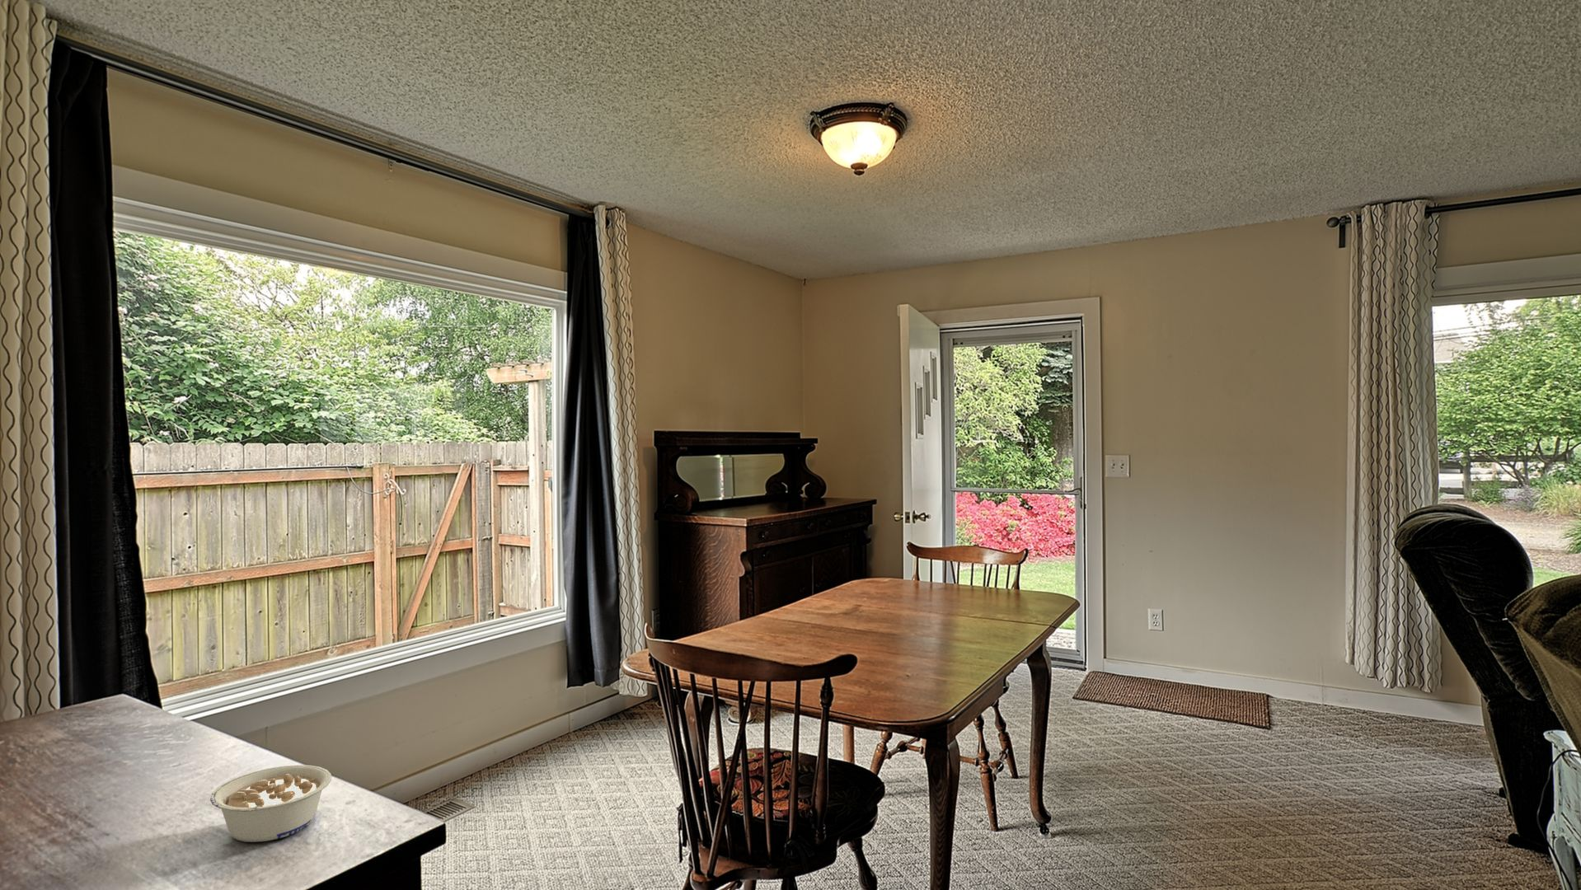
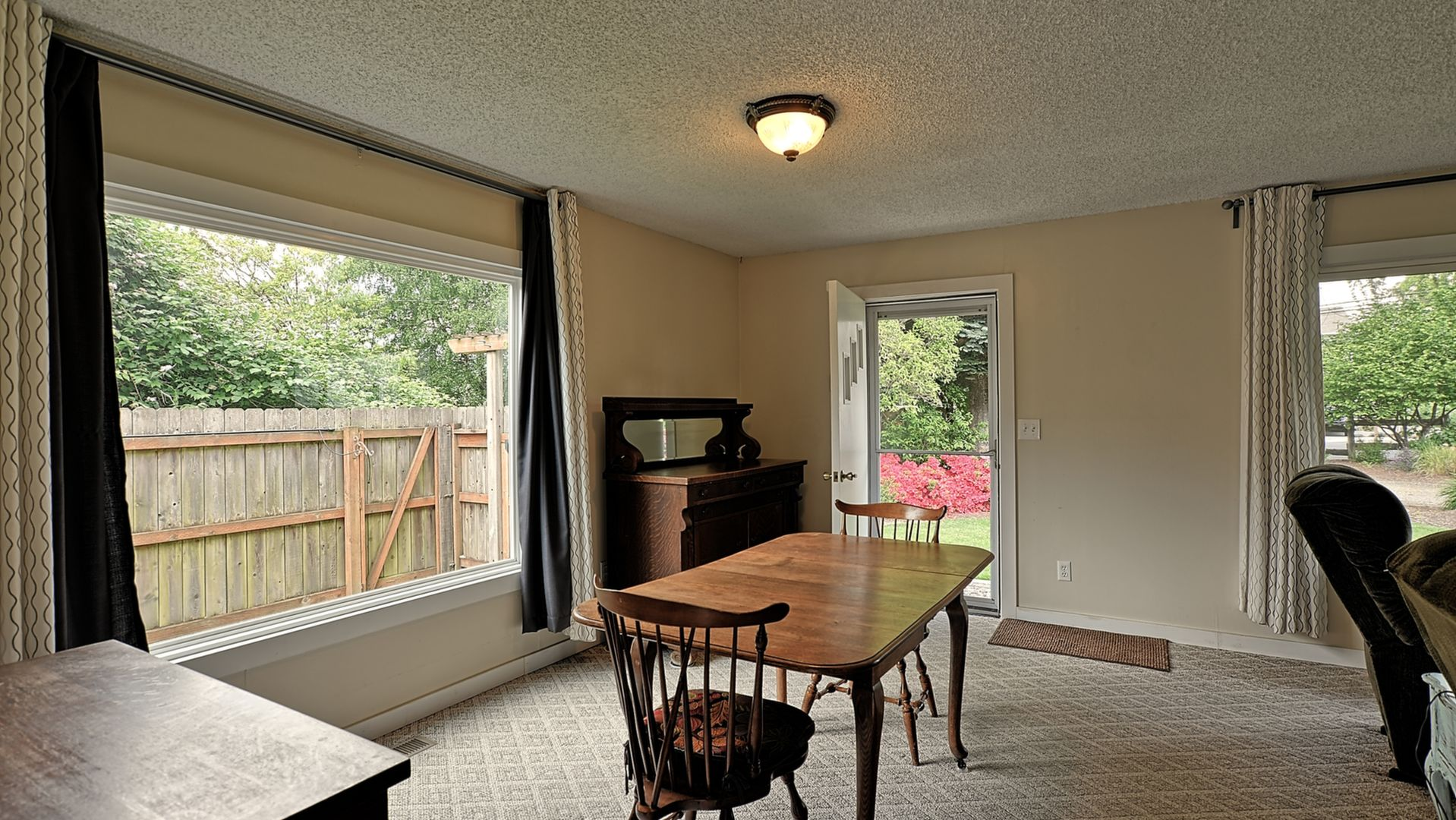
- legume [210,764,332,843]
